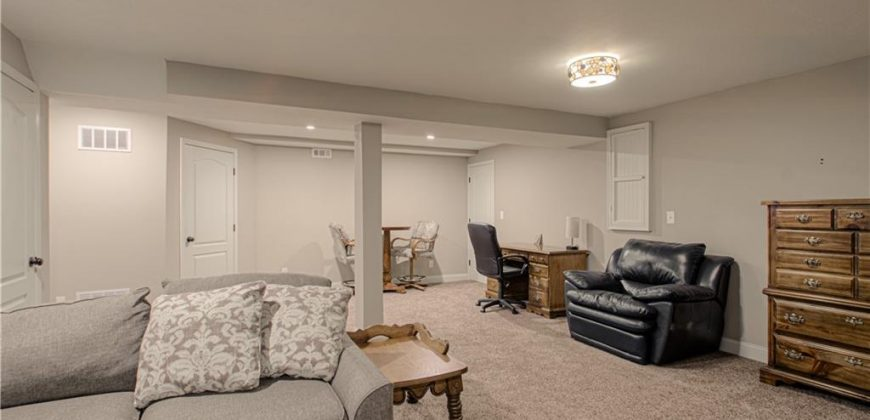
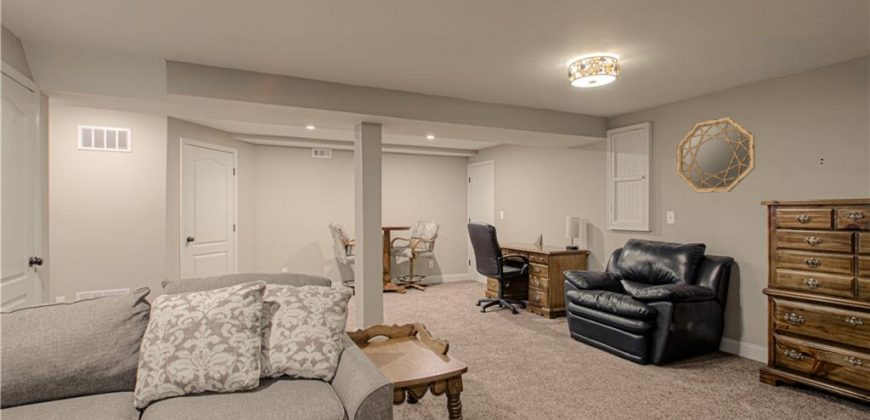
+ home mirror [676,116,756,194]
